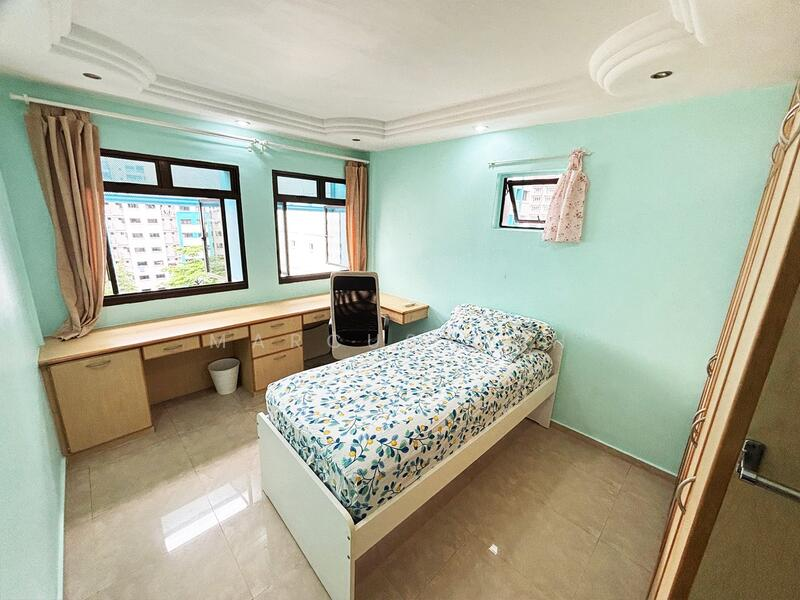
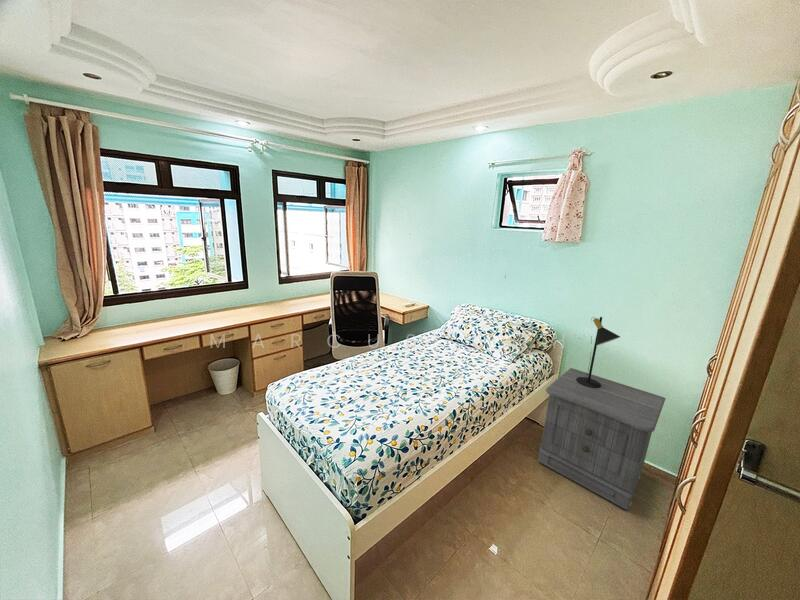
+ nightstand [537,367,666,511]
+ table lamp [576,316,621,388]
